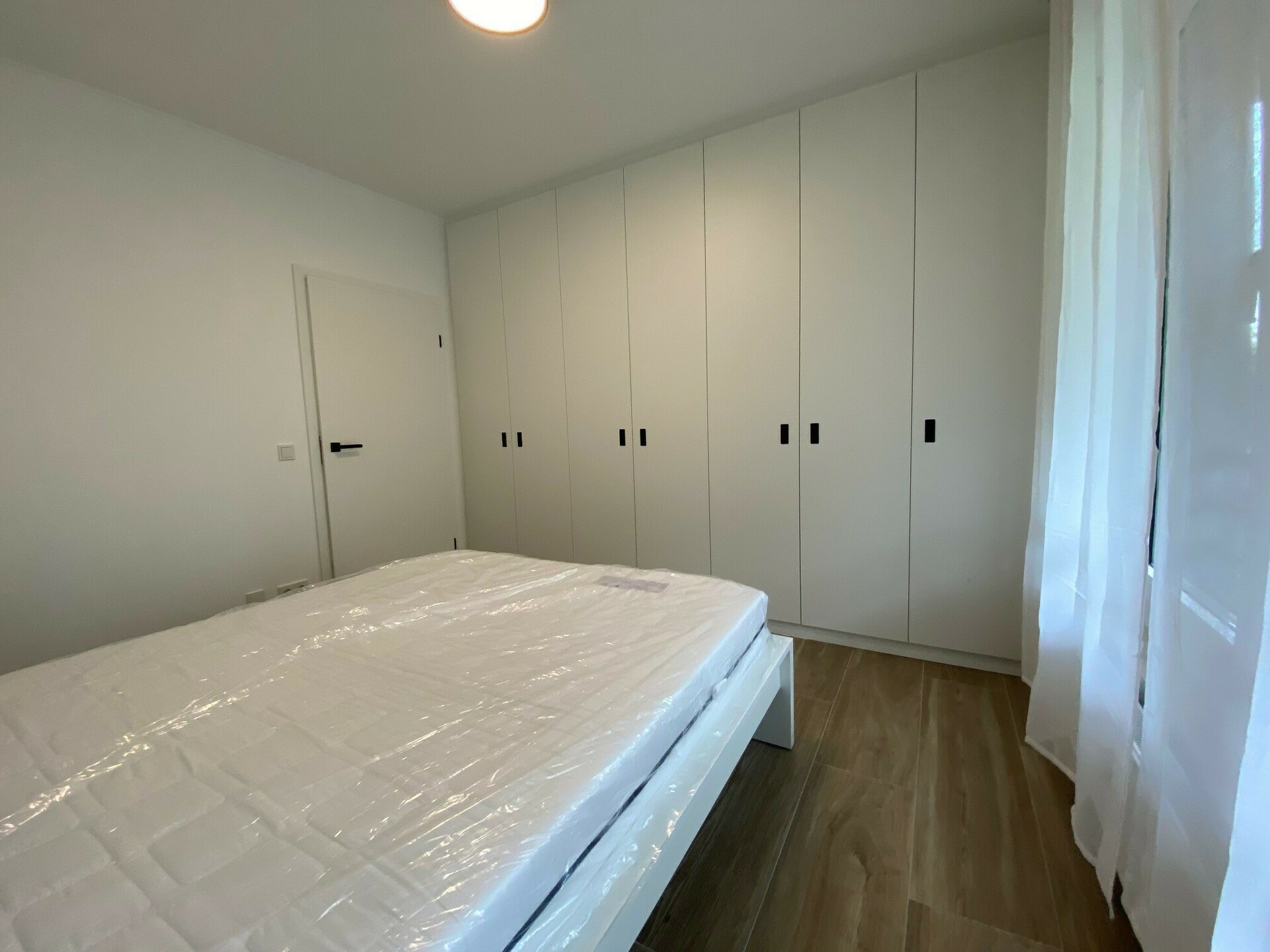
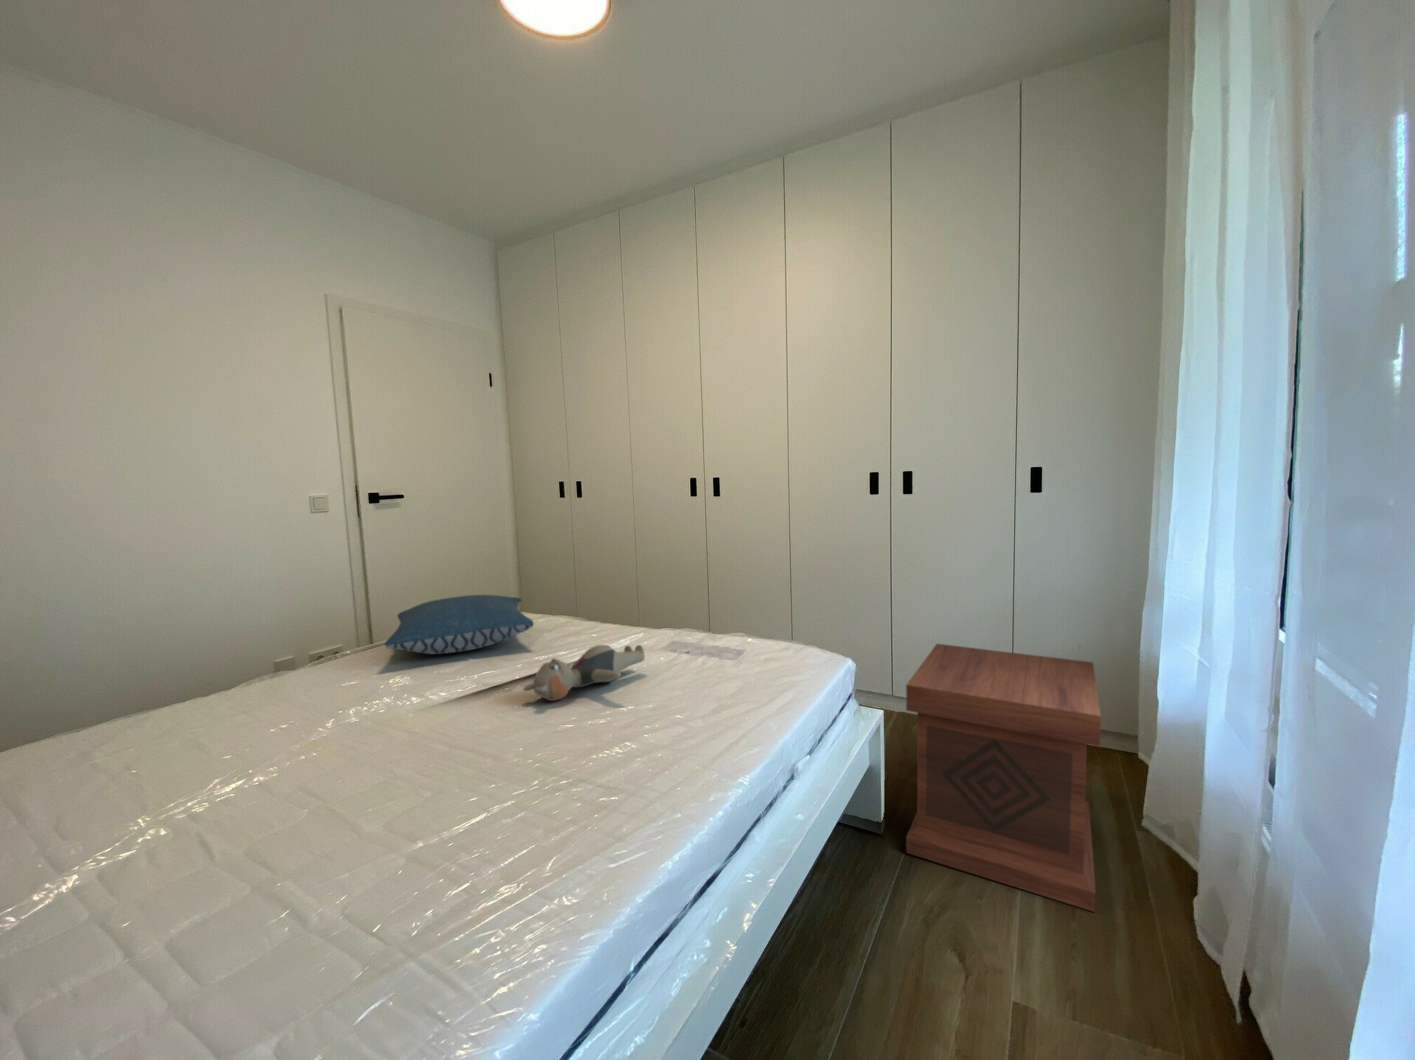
+ pillow [384,595,535,655]
+ side table [906,642,1102,913]
+ teddy bear [523,644,645,701]
